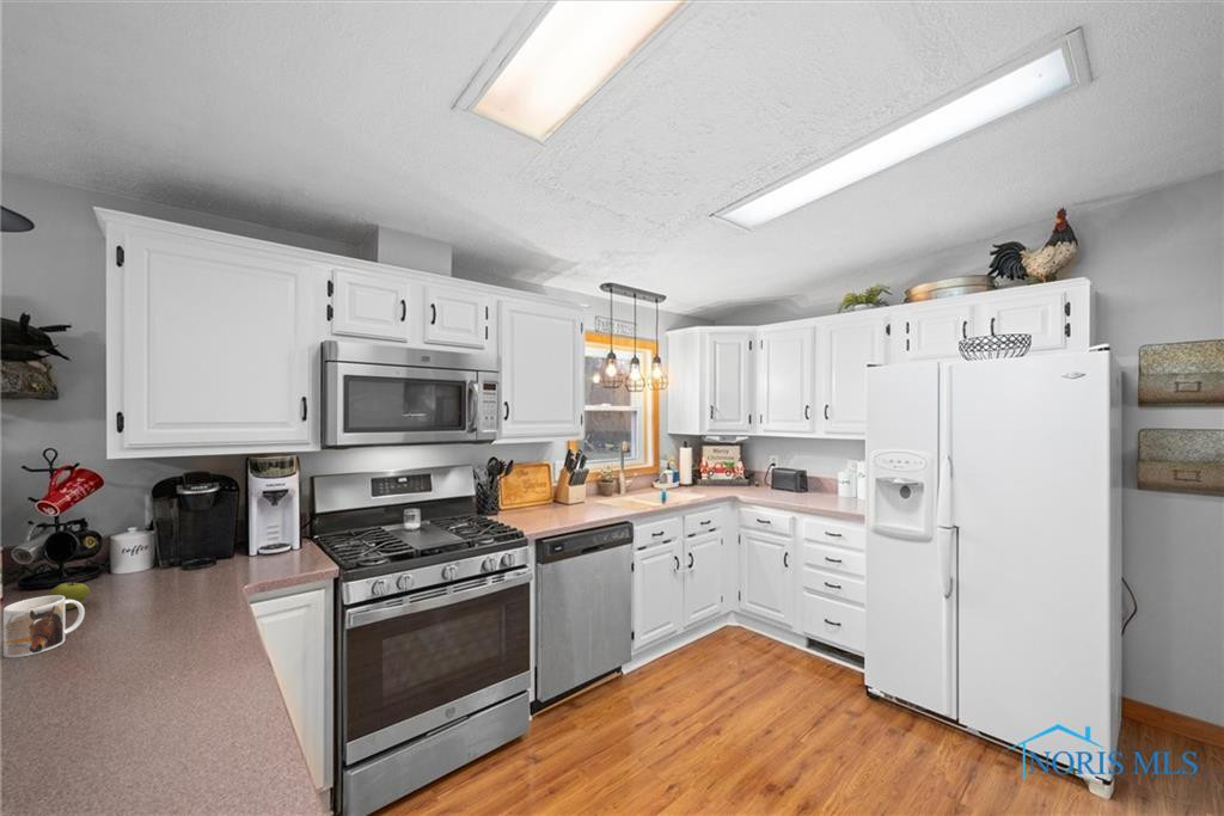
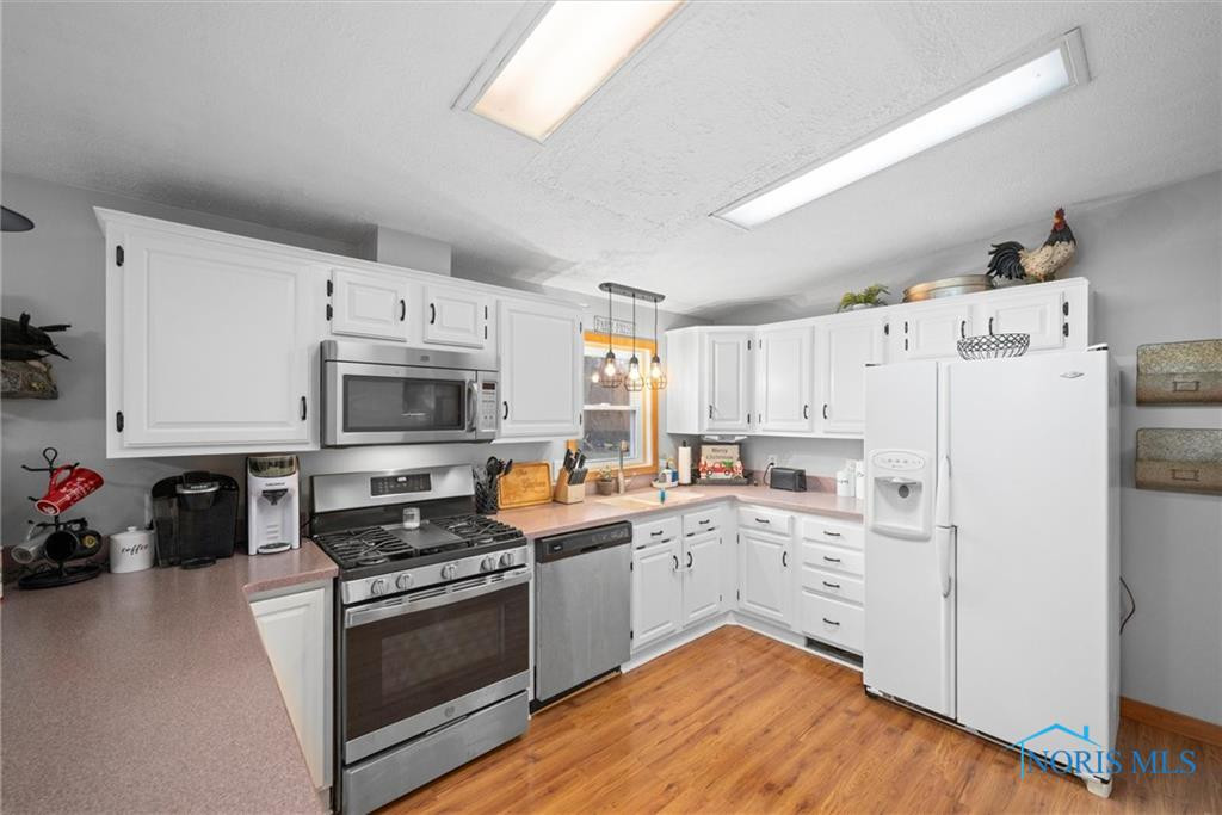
- apple [48,579,91,611]
- mug [2,595,86,658]
